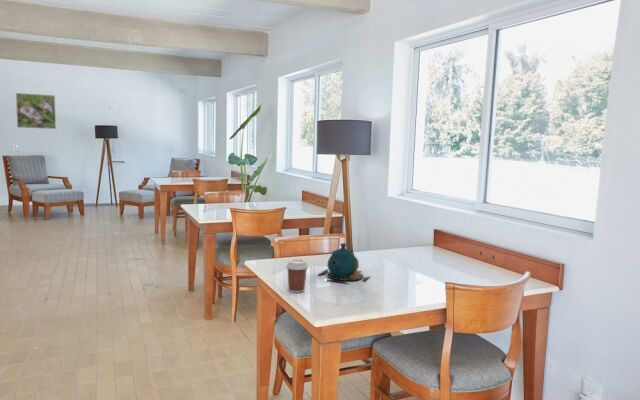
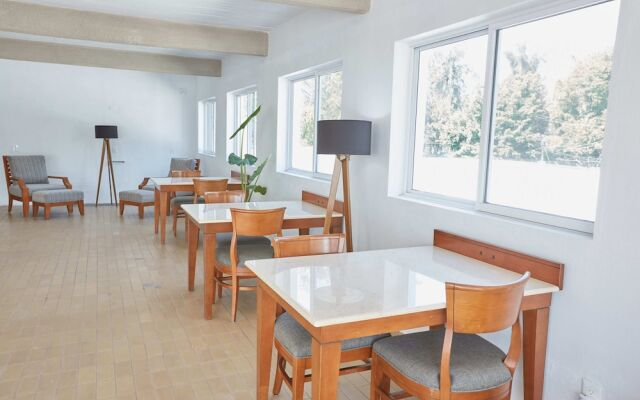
- coffee cup [285,258,309,294]
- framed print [15,92,57,130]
- teapot [317,242,371,285]
